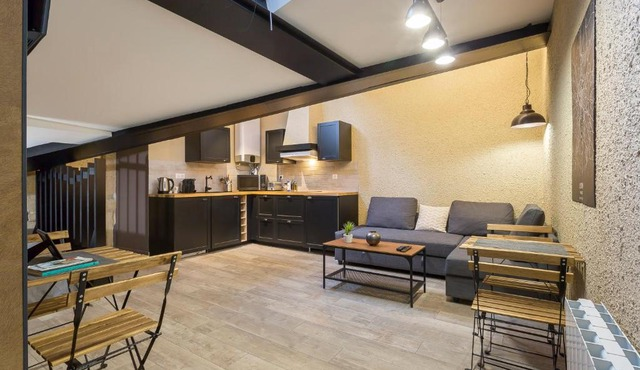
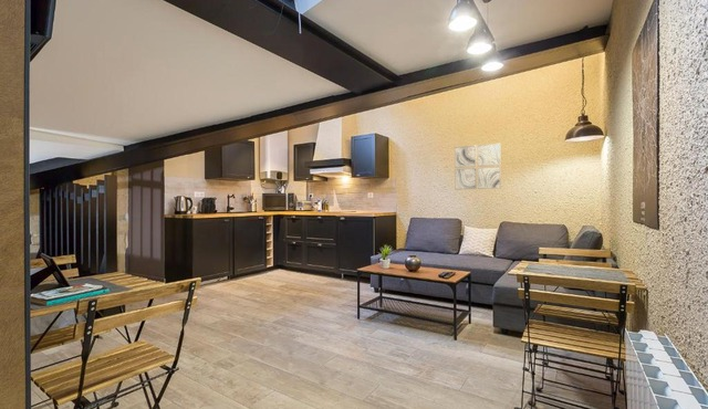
+ wall art [454,143,502,191]
